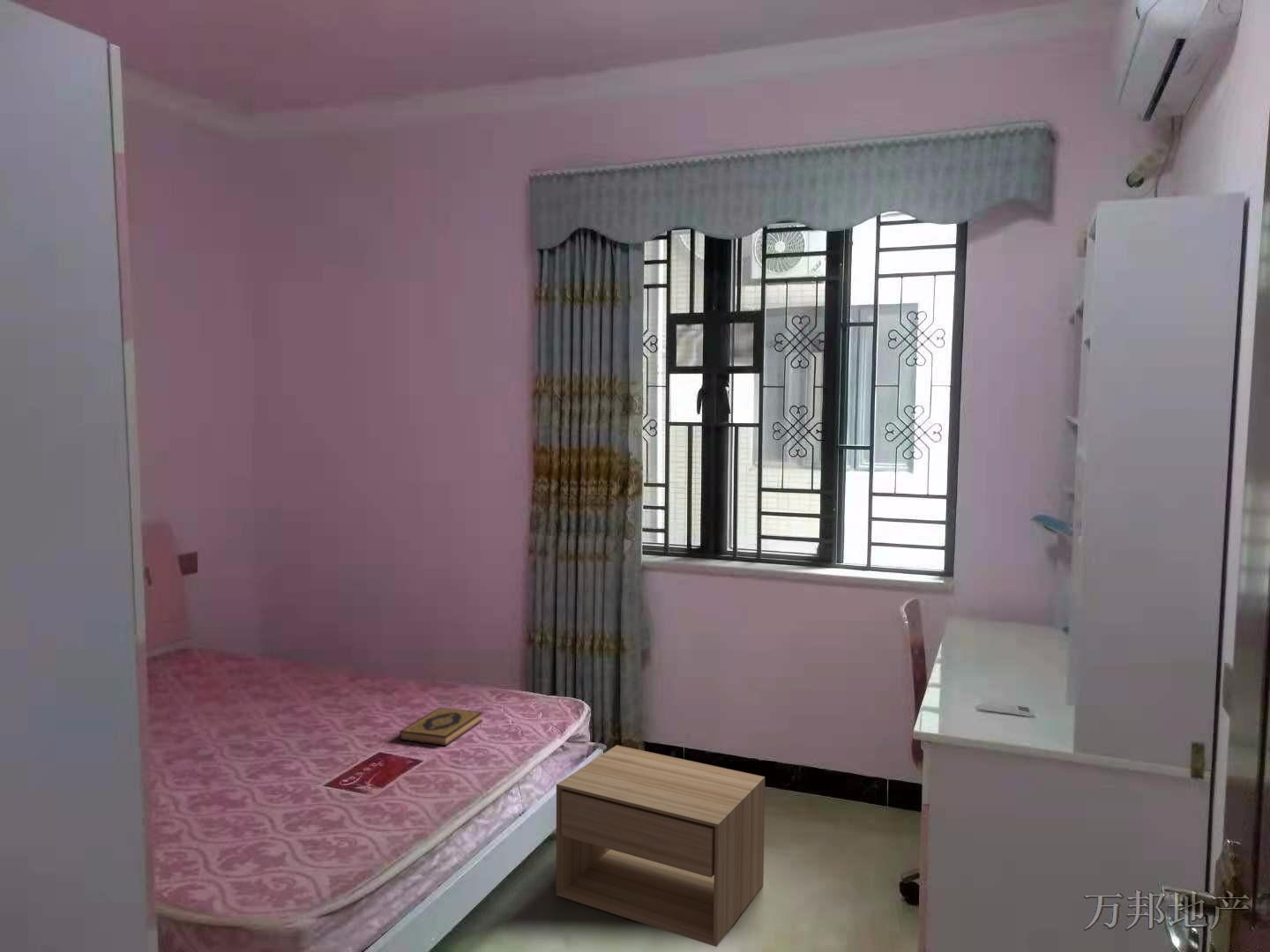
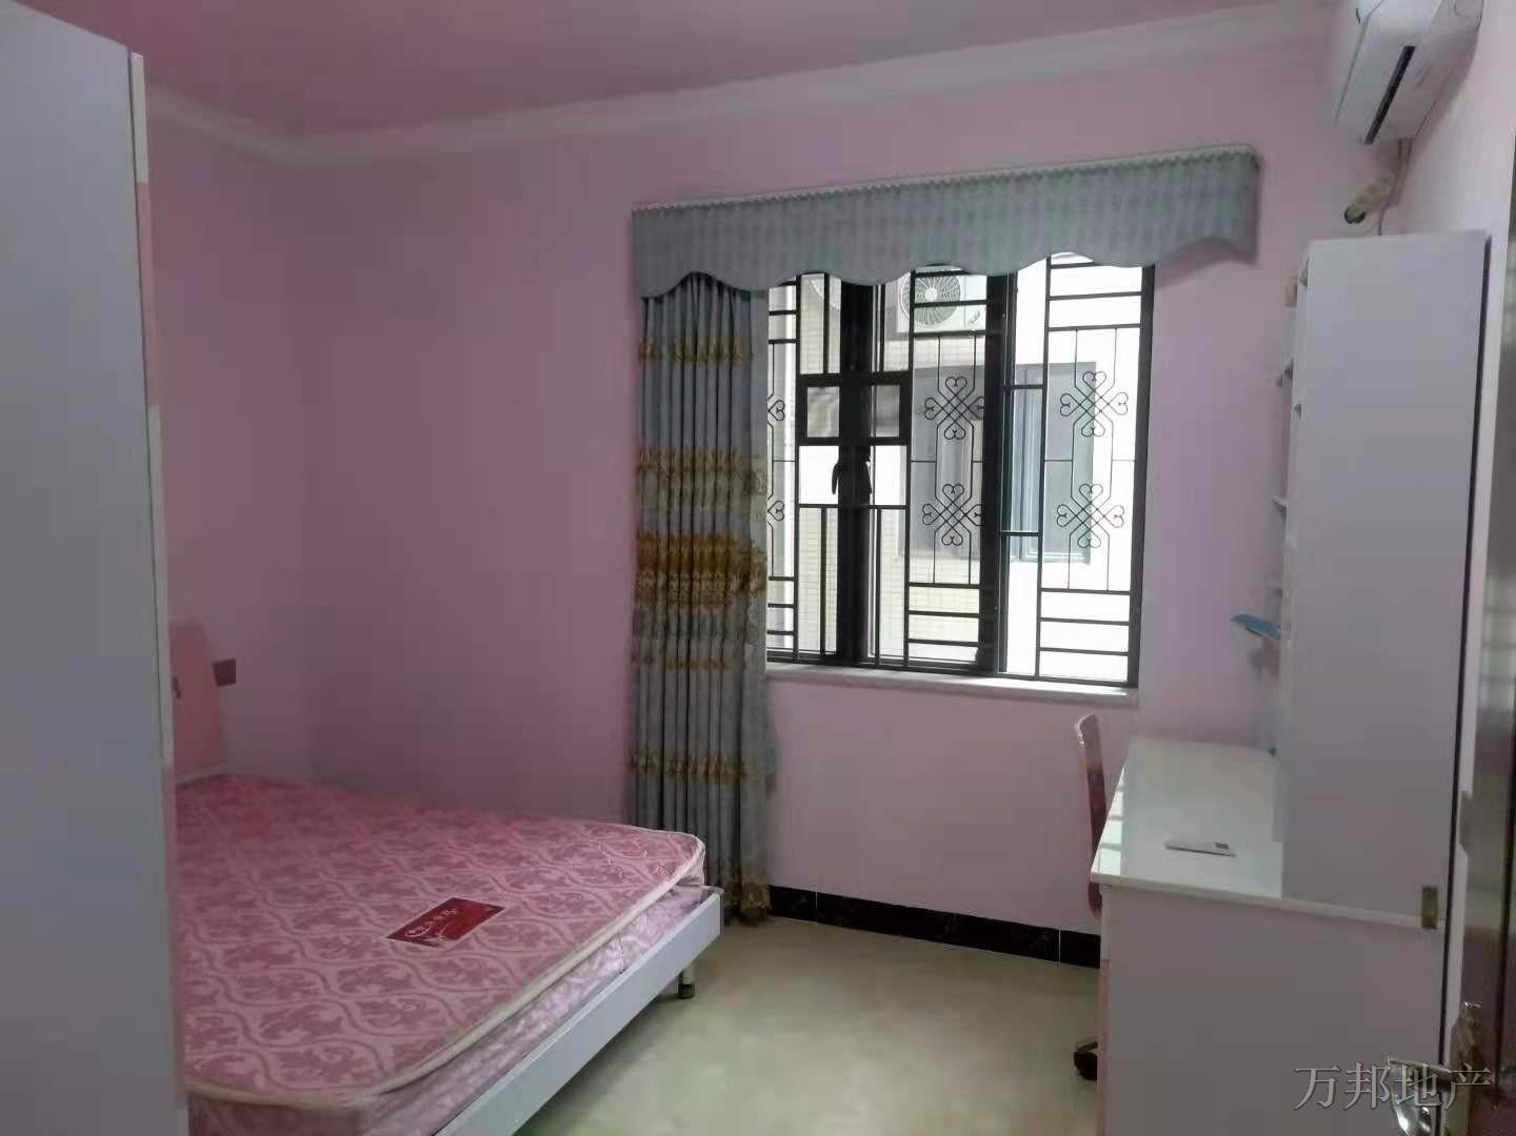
- hardback book [399,707,483,747]
- nightstand [556,744,766,948]
